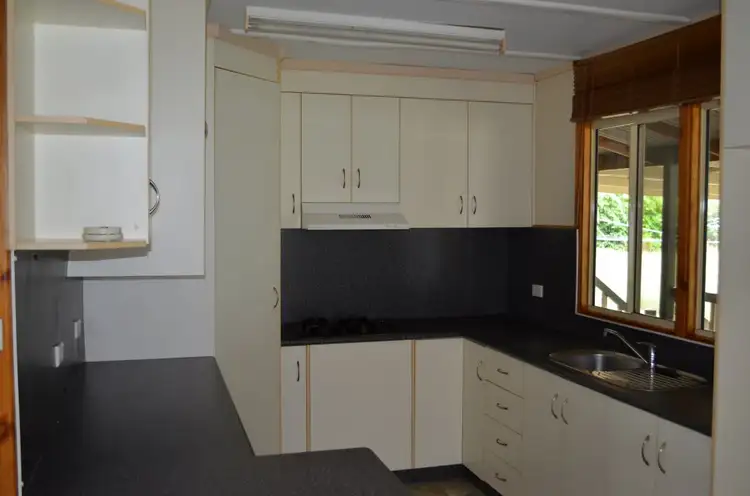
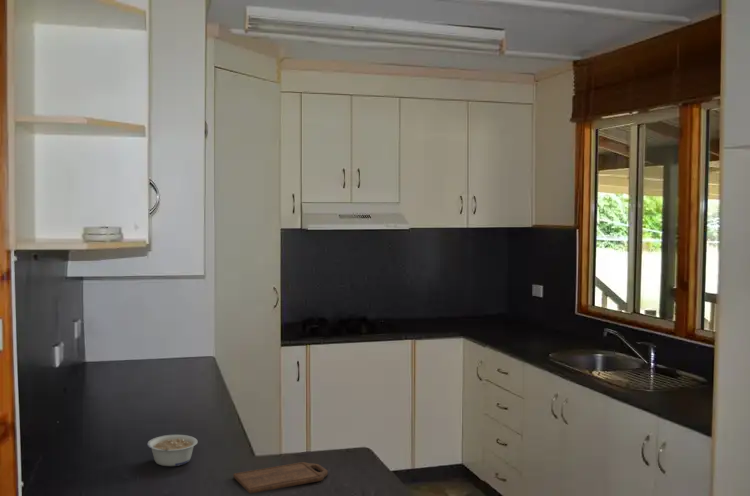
+ legume [147,434,199,467]
+ cutting board [232,461,329,495]
